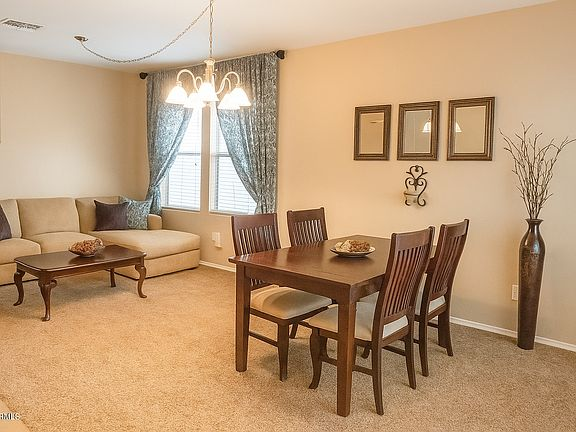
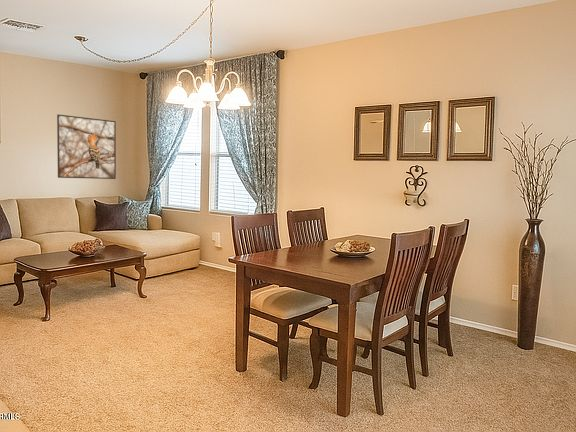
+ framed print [56,113,117,180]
